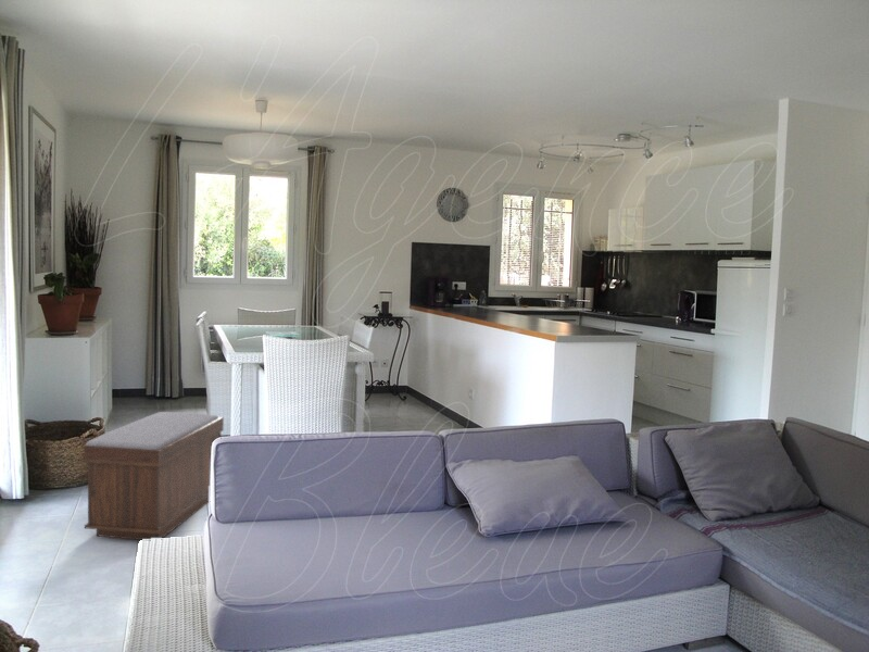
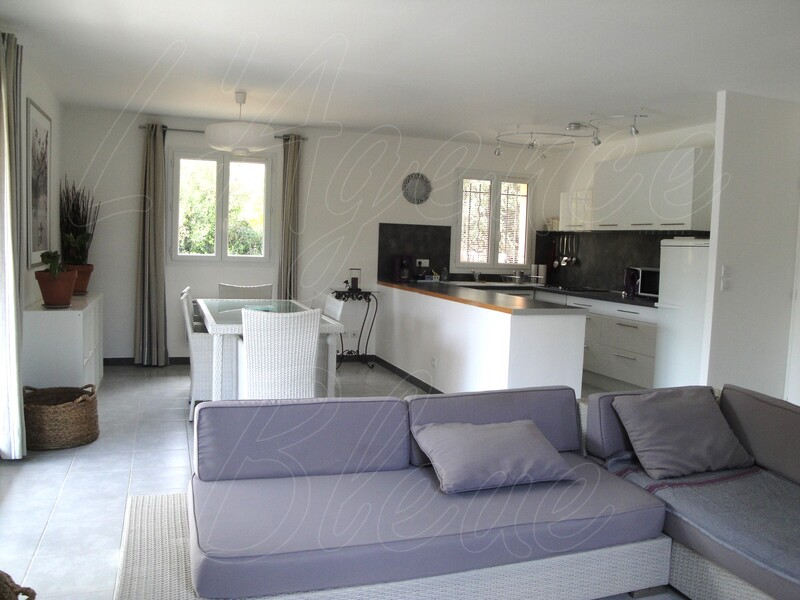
- bench [83,411,225,541]
